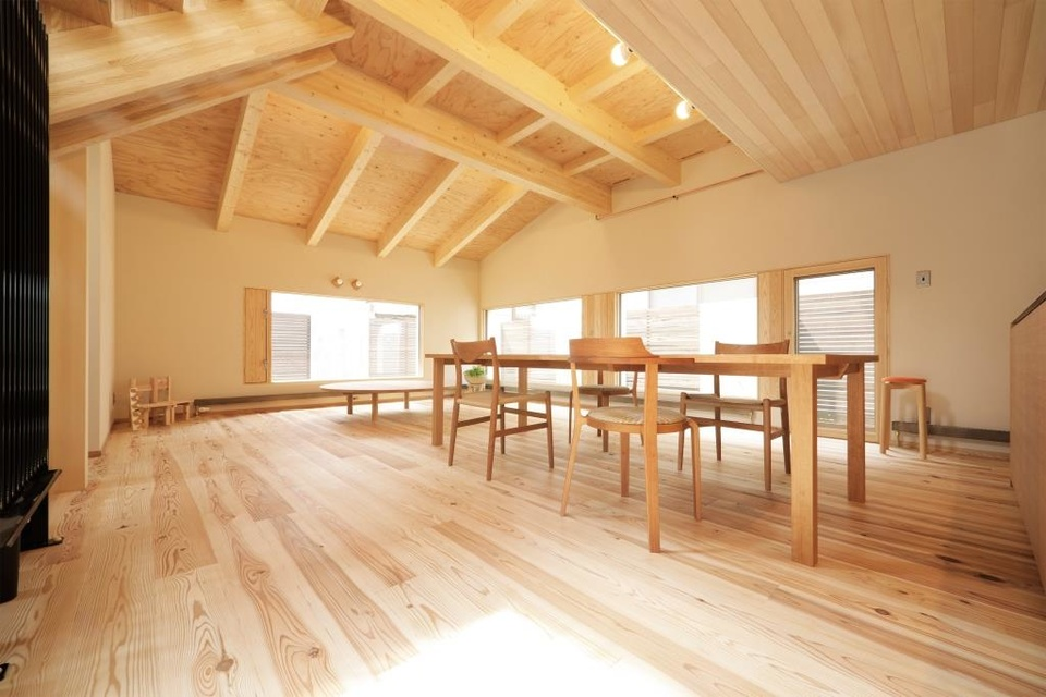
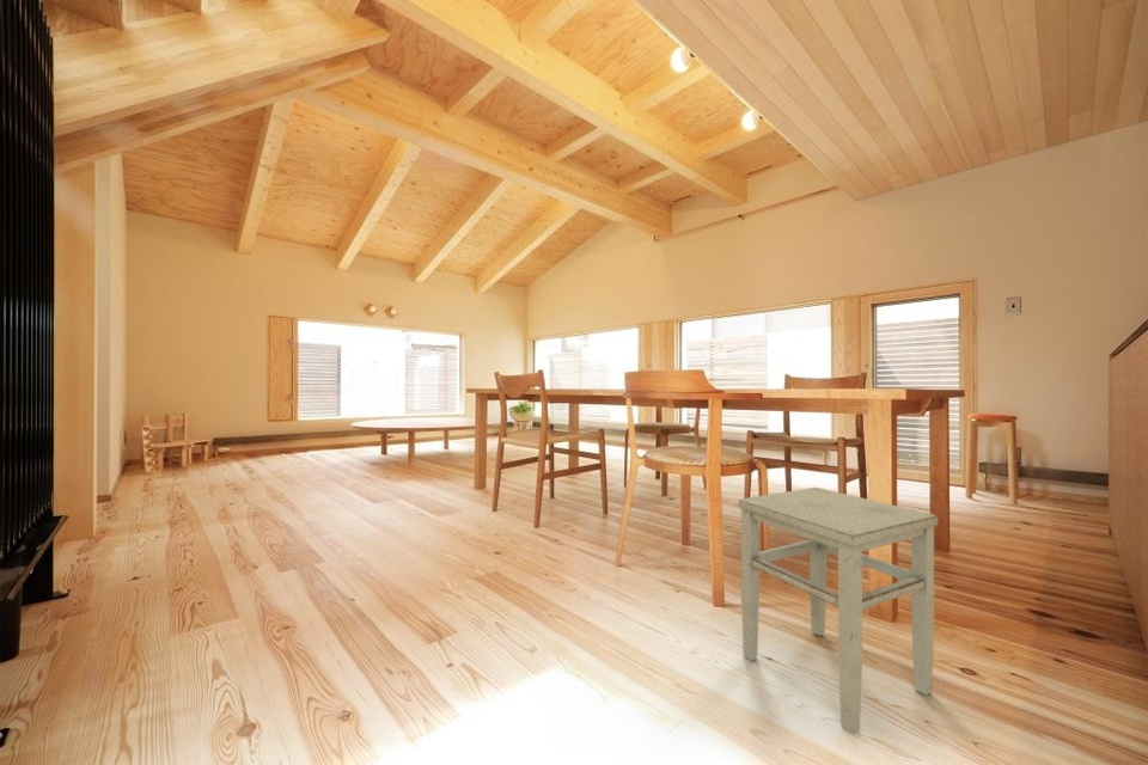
+ stool [738,486,939,736]
